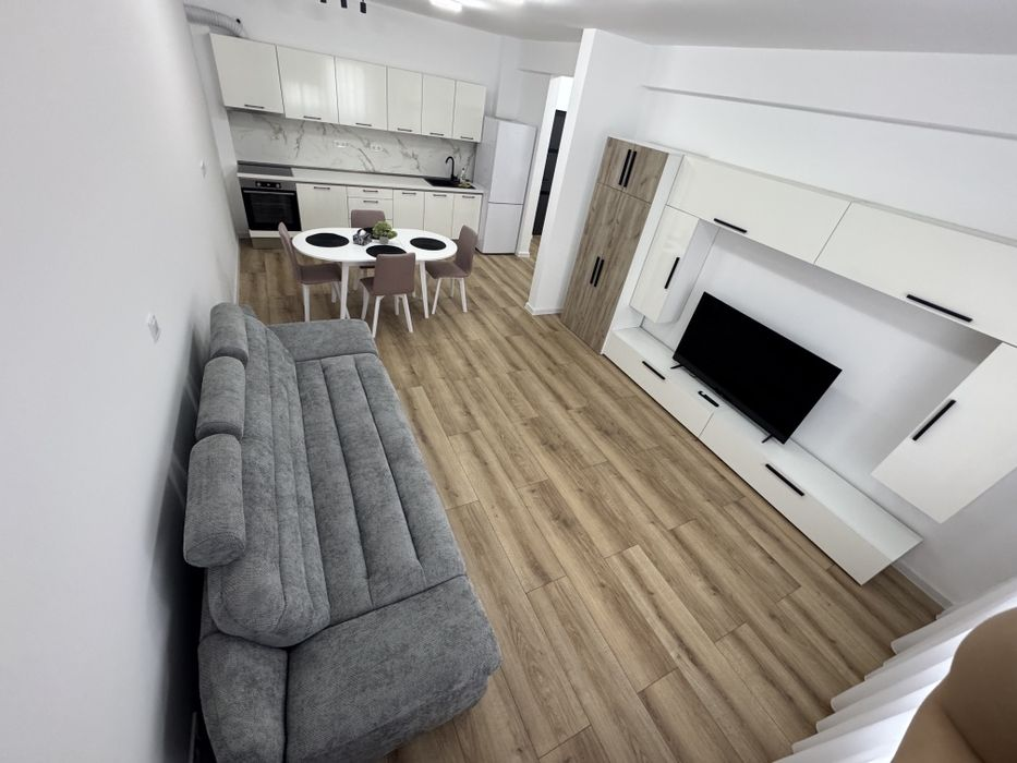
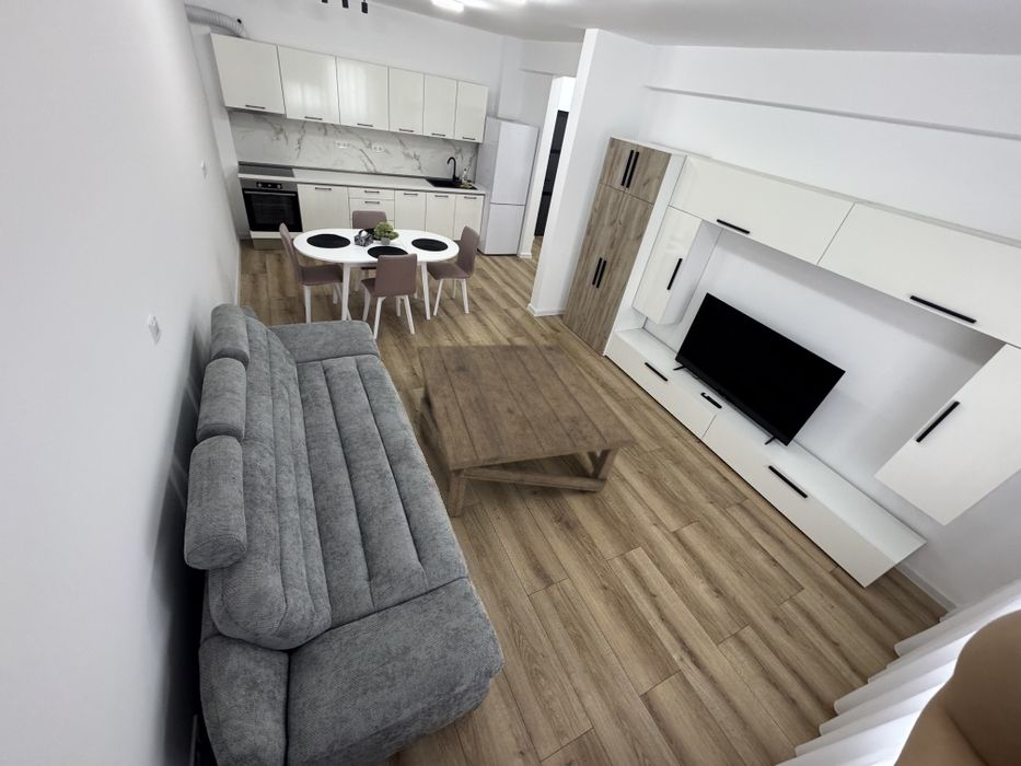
+ coffee table [416,343,638,519]
